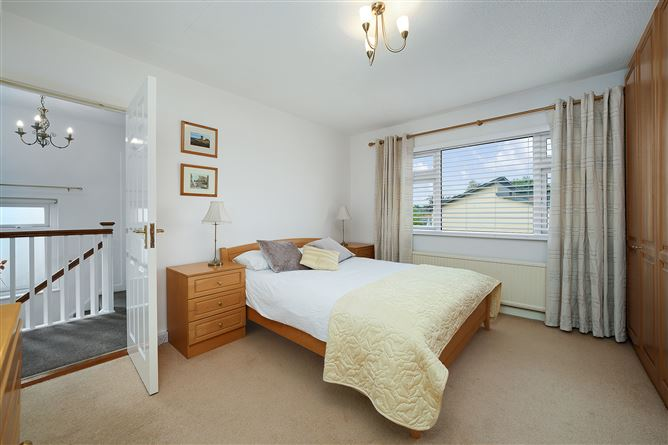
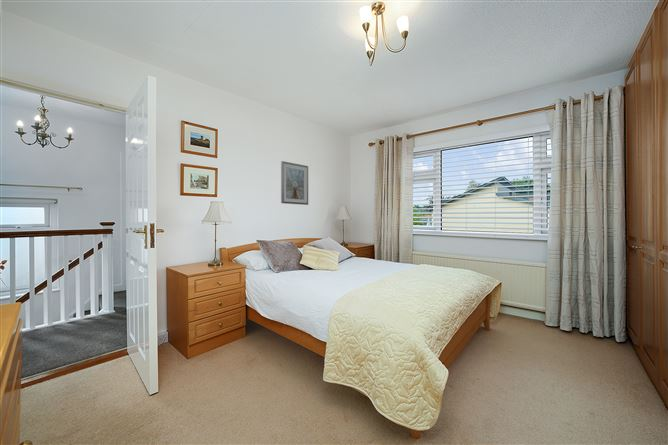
+ picture frame [280,160,309,206]
